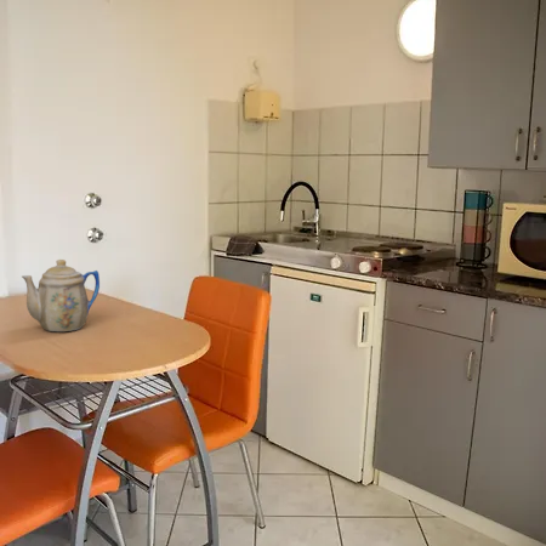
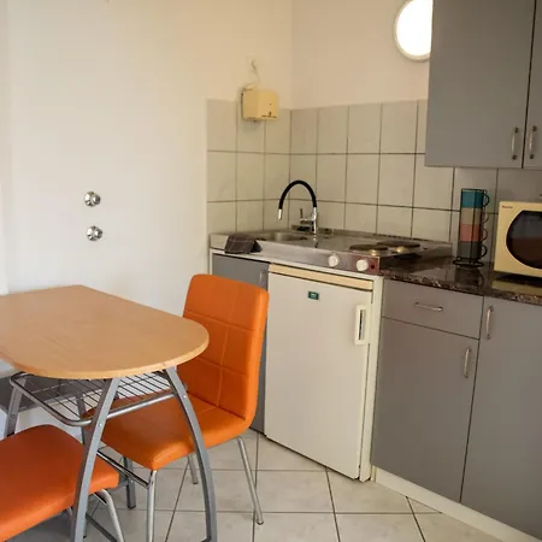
- teapot [21,258,101,332]
